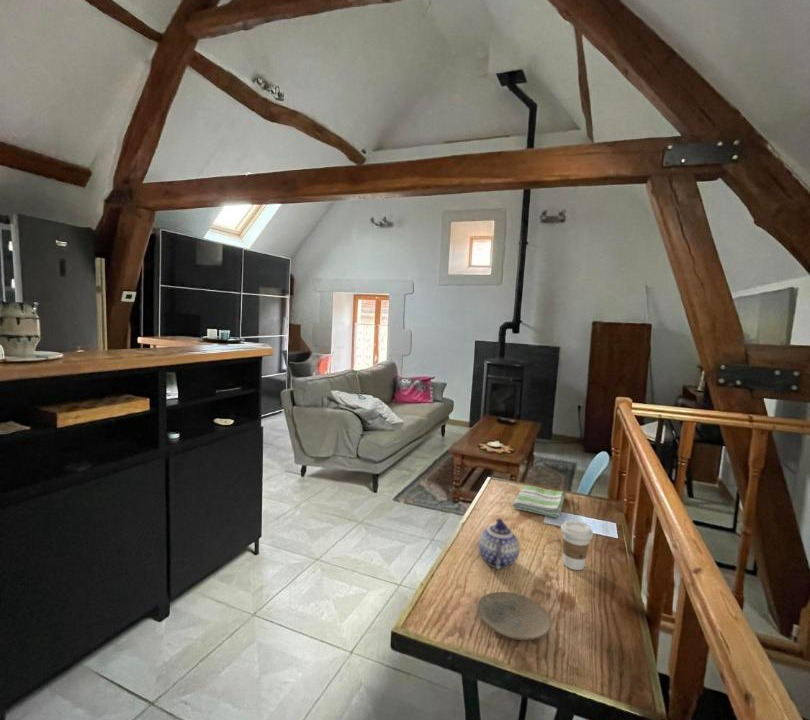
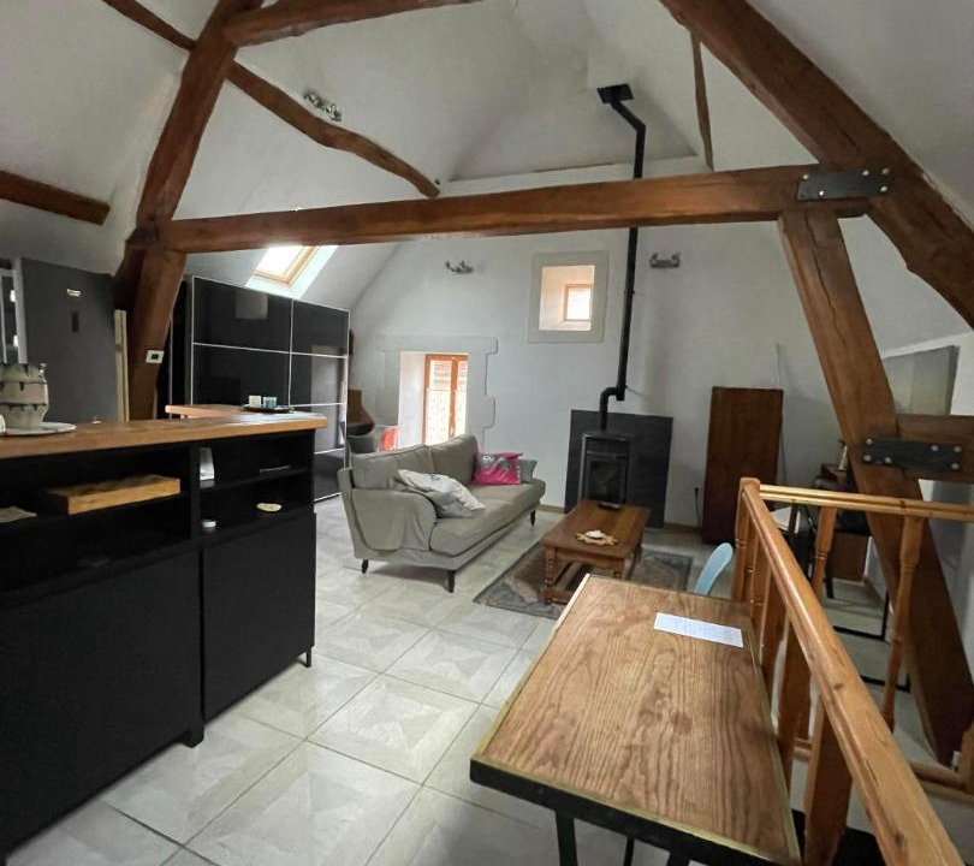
- teapot [477,516,520,570]
- coffee cup [560,519,594,571]
- dish towel [511,485,566,519]
- plate [476,591,553,641]
